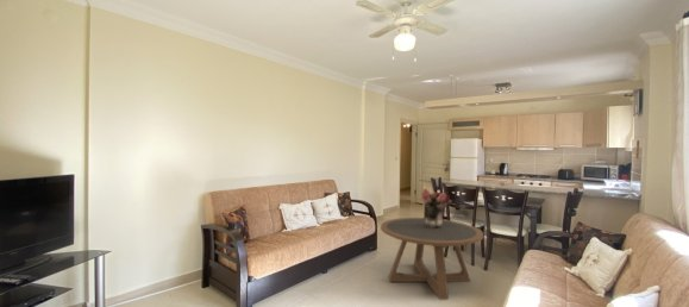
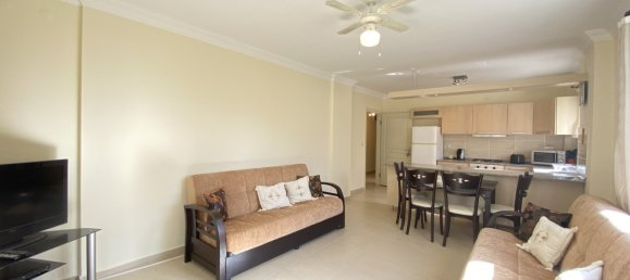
- bouquet [419,187,452,228]
- coffee table [380,217,484,300]
